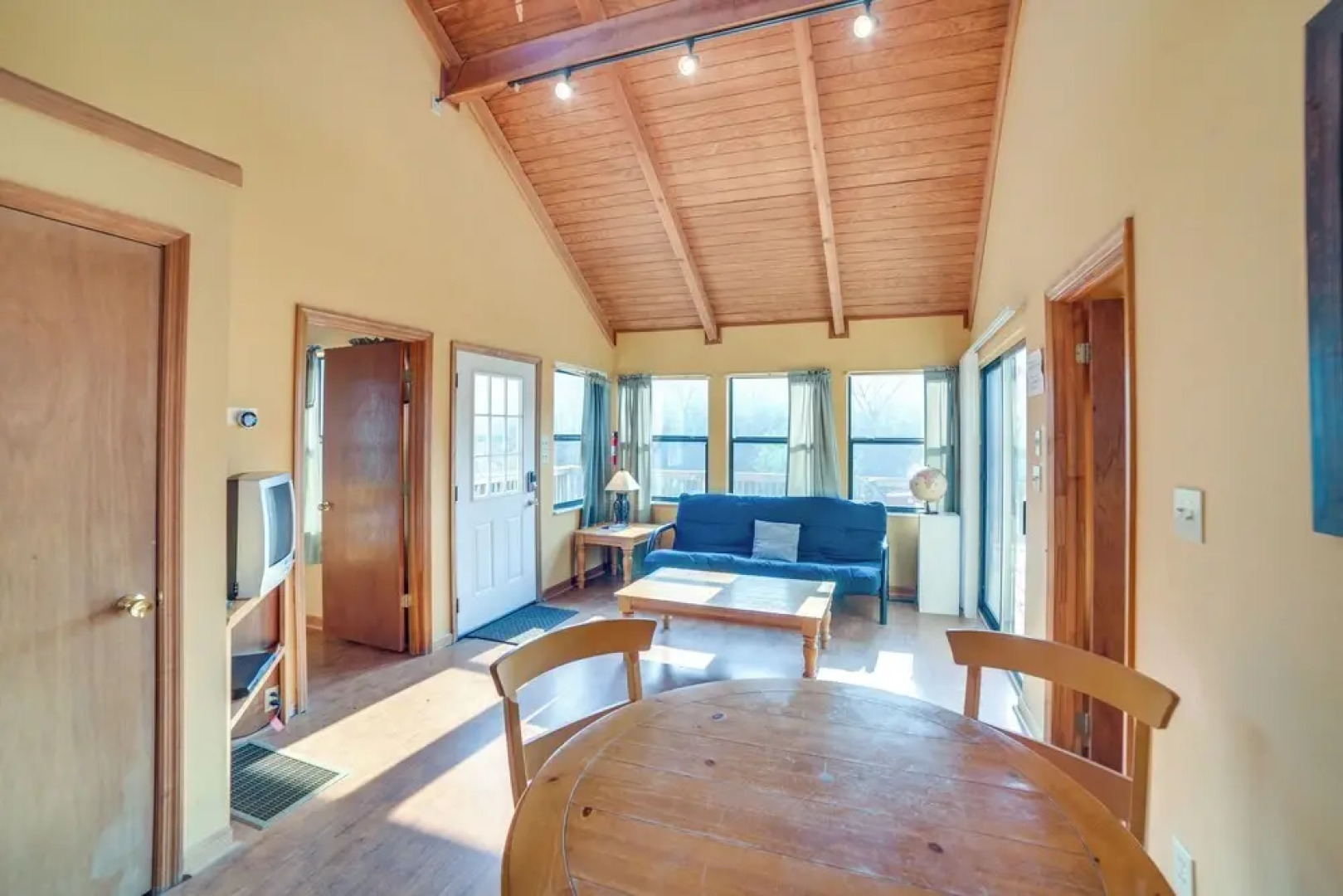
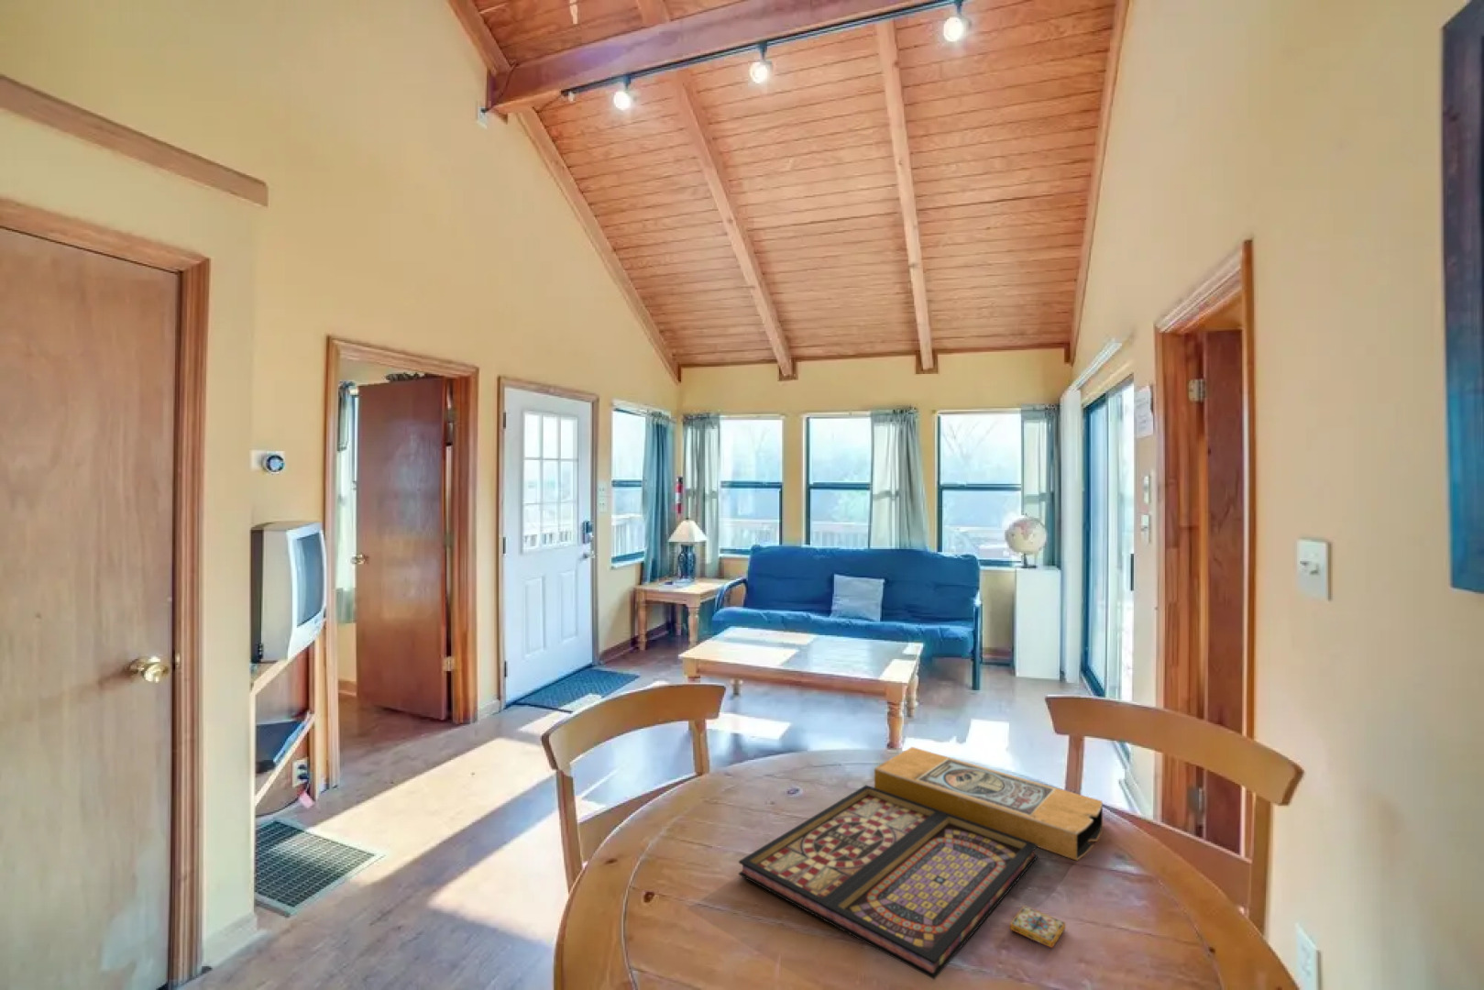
+ board game [738,746,1104,981]
